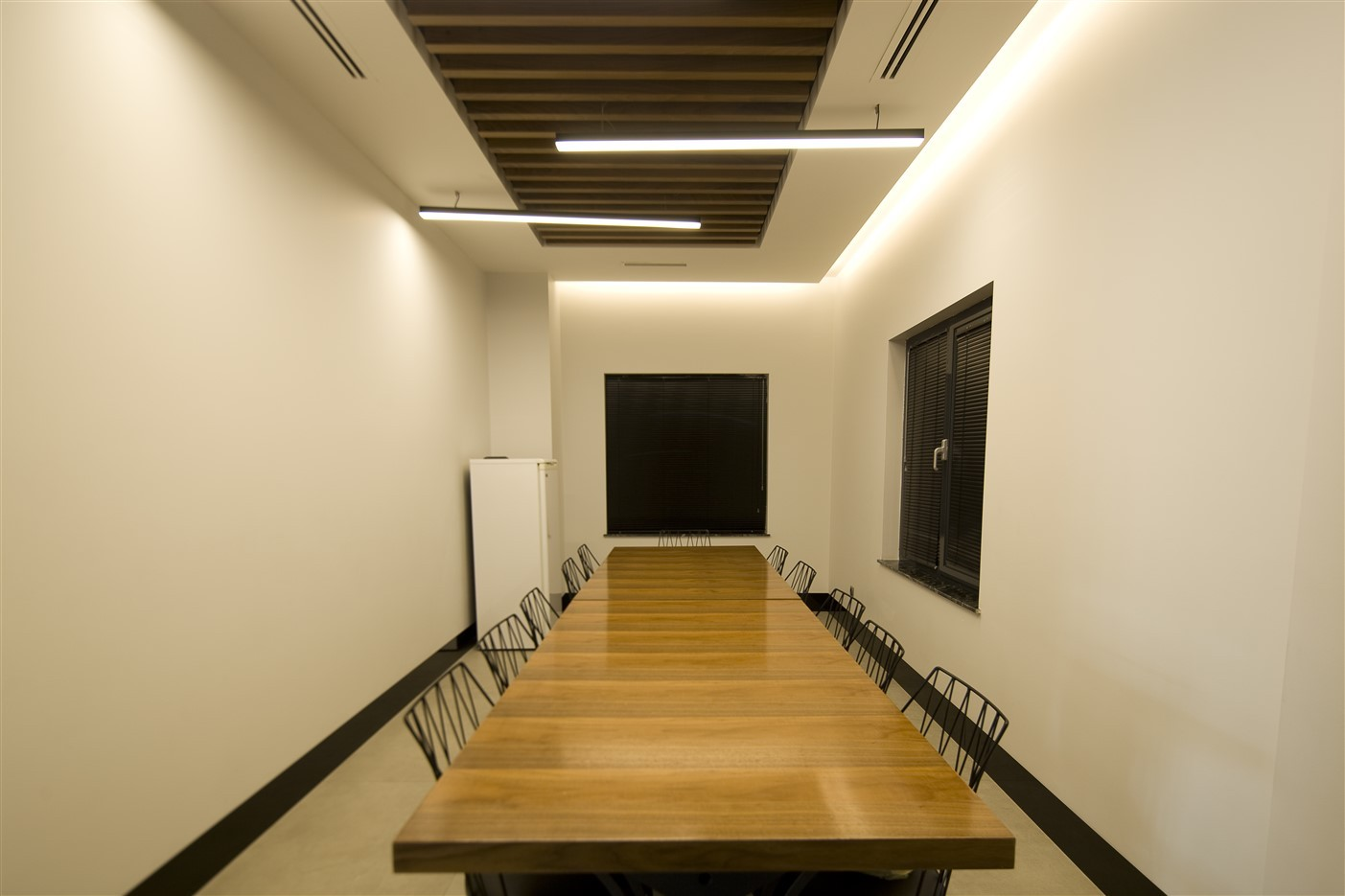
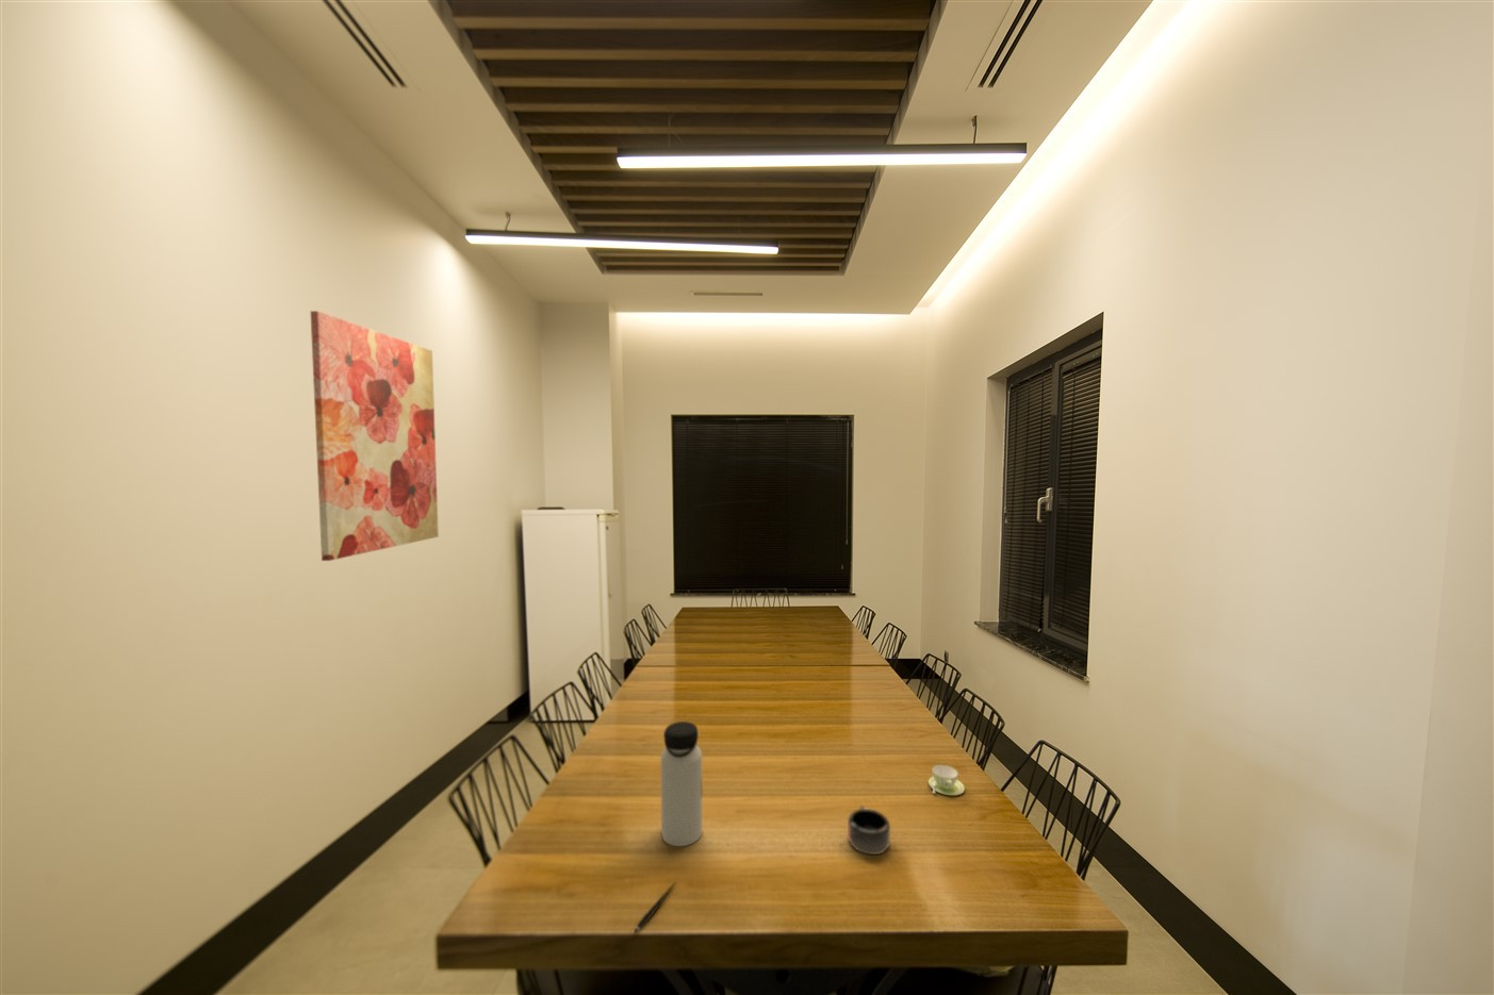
+ water bottle [660,721,703,847]
+ mug [846,804,891,855]
+ wall art [310,310,440,562]
+ pen [632,881,676,934]
+ cup [928,763,966,796]
